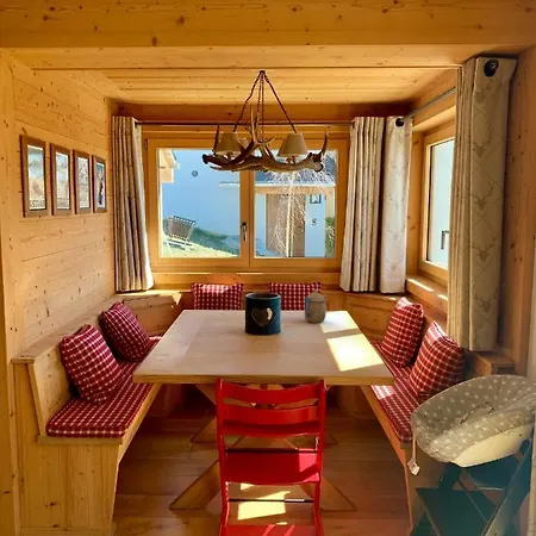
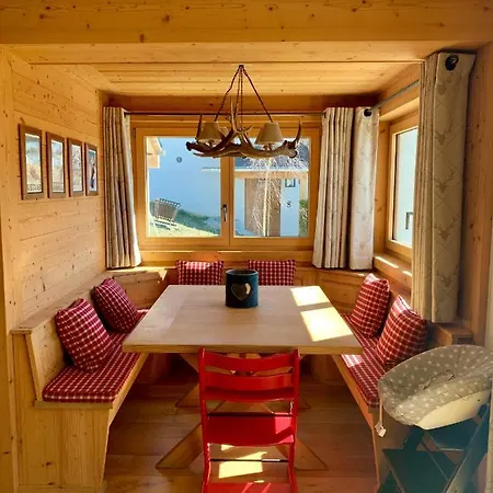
- teapot [304,289,328,324]
